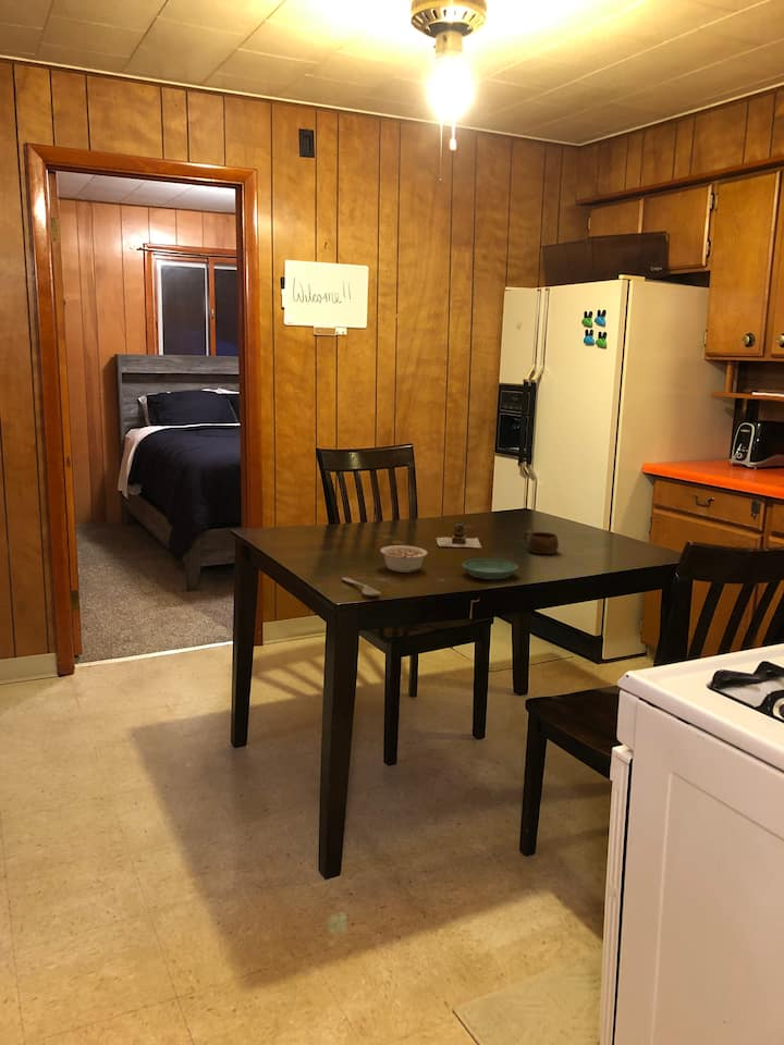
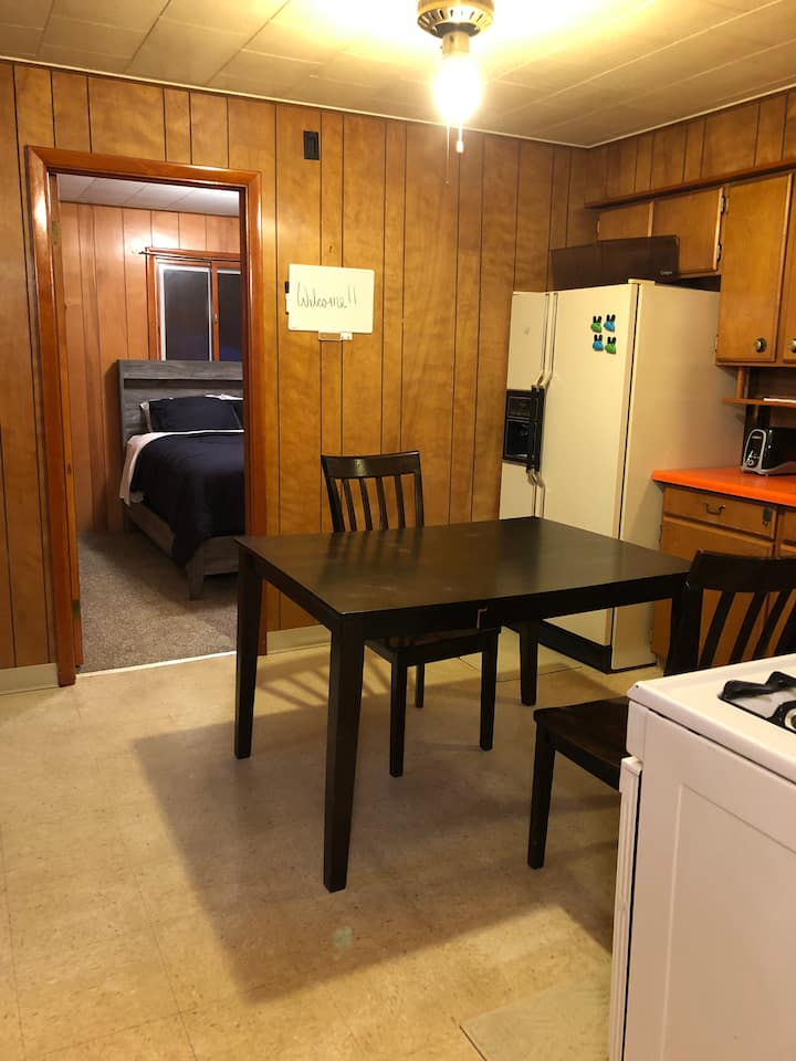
- legume [379,544,429,574]
- cup [523,530,560,555]
- spoon [341,576,382,598]
- teapot [436,520,482,549]
- saucer [462,557,518,580]
